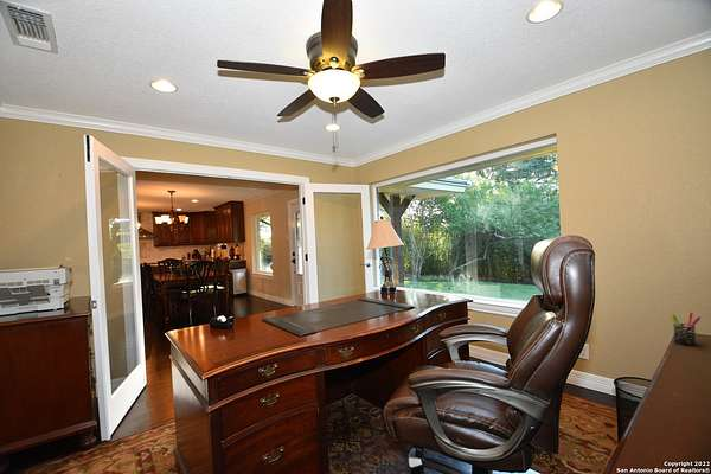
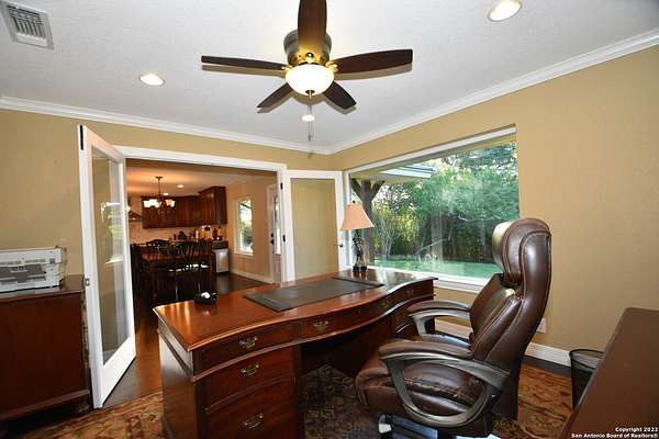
- pen holder [670,312,702,347]
